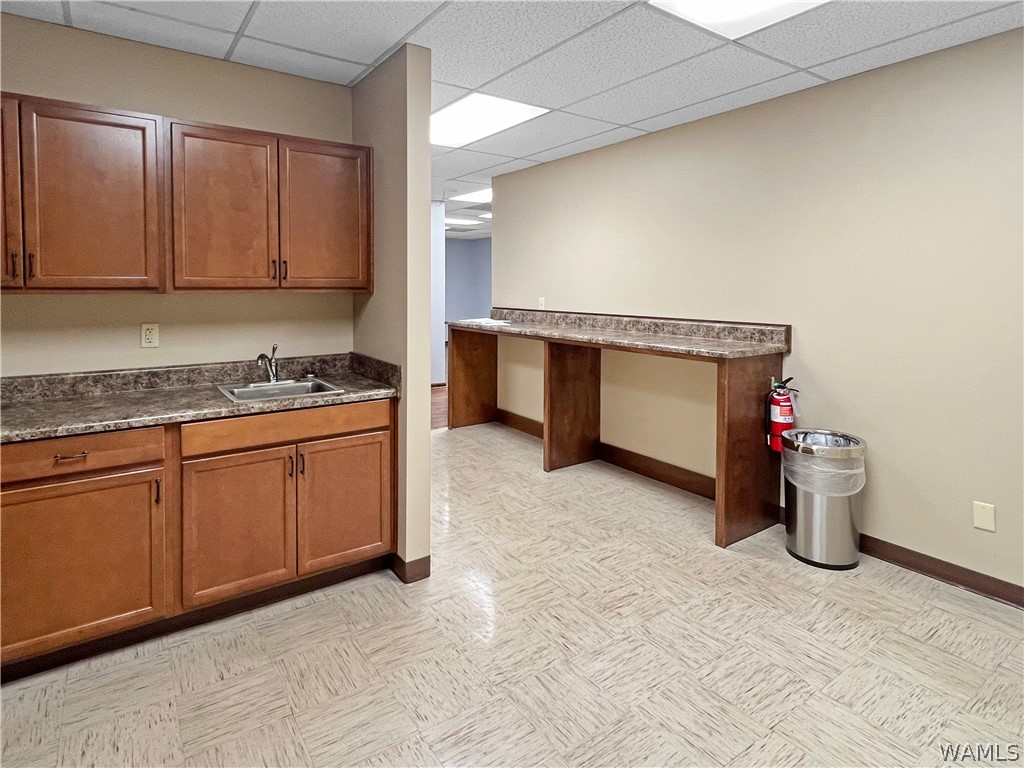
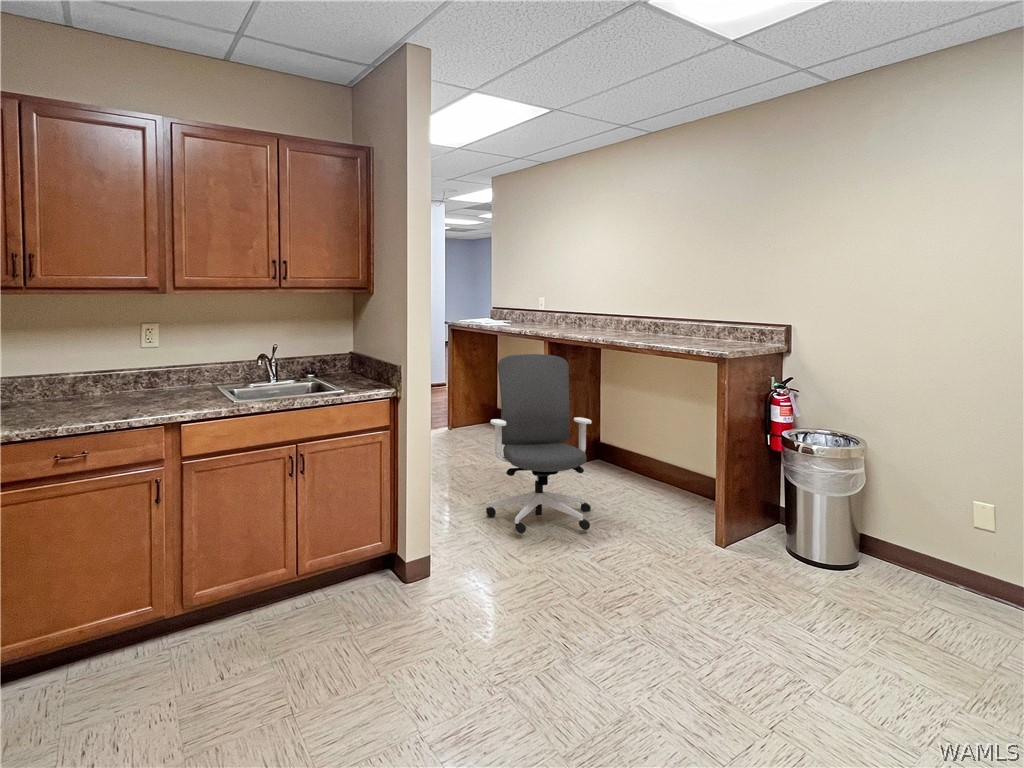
+ office chair [485,353,593,535]
